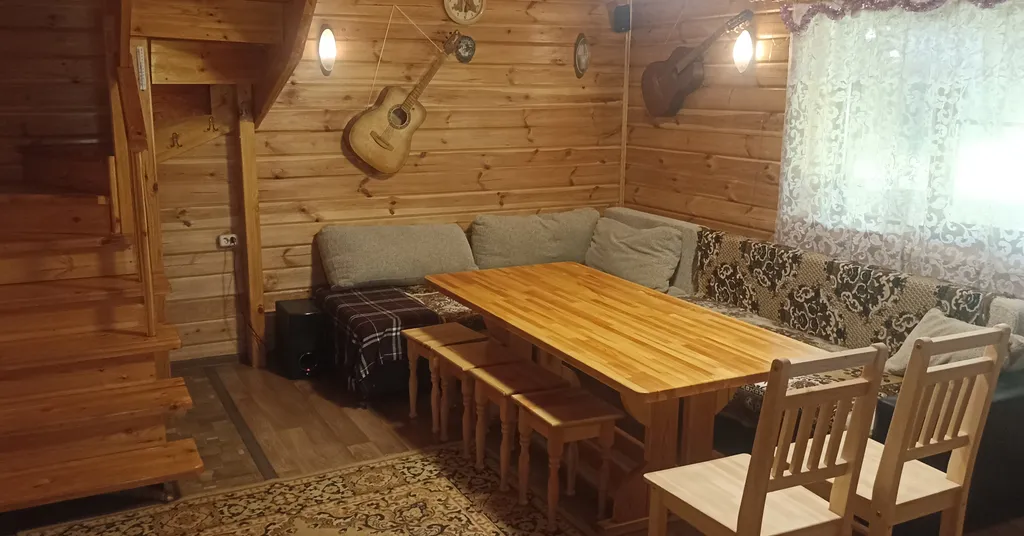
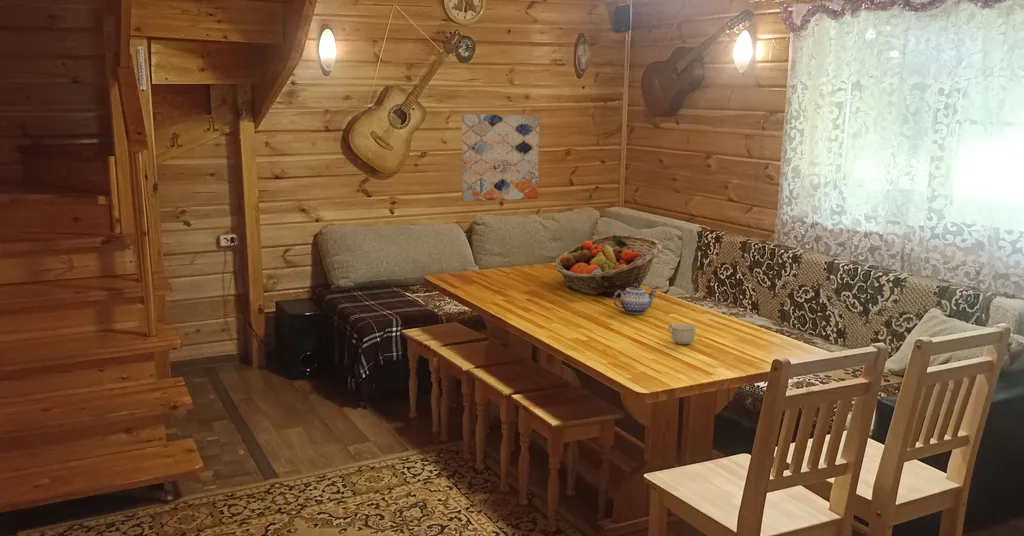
+ teapot [612,284,657,315]
+ fruit basket [554,234,663,297]
+ cup [667,323,697,345]
+ wall art [461,113,540,202]
